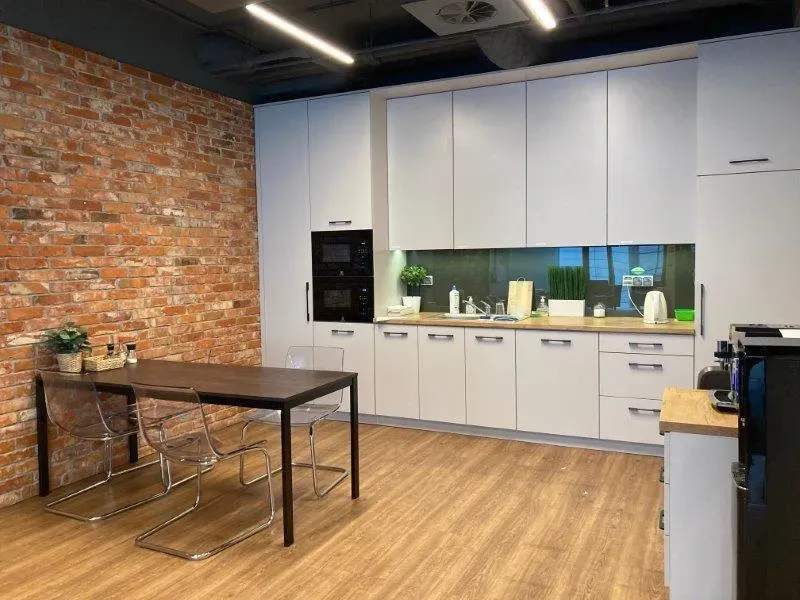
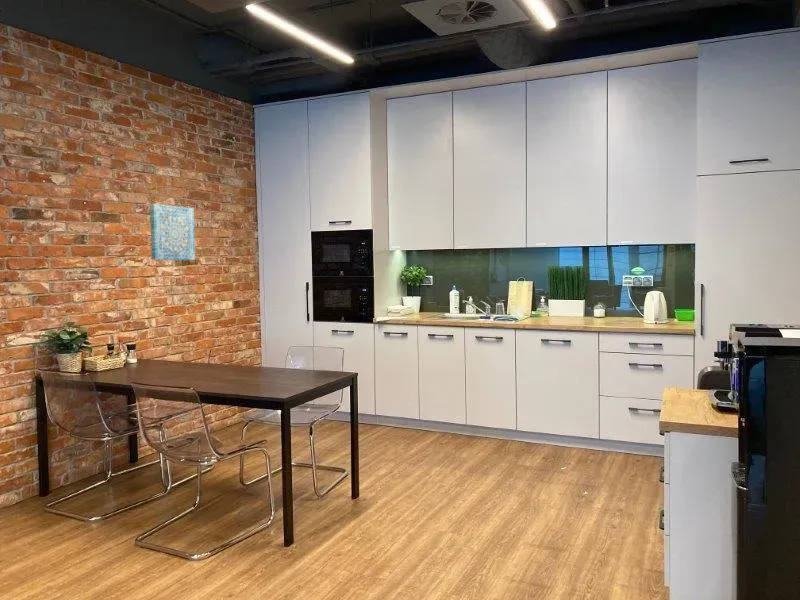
+ wall art [149,203,196,261]
